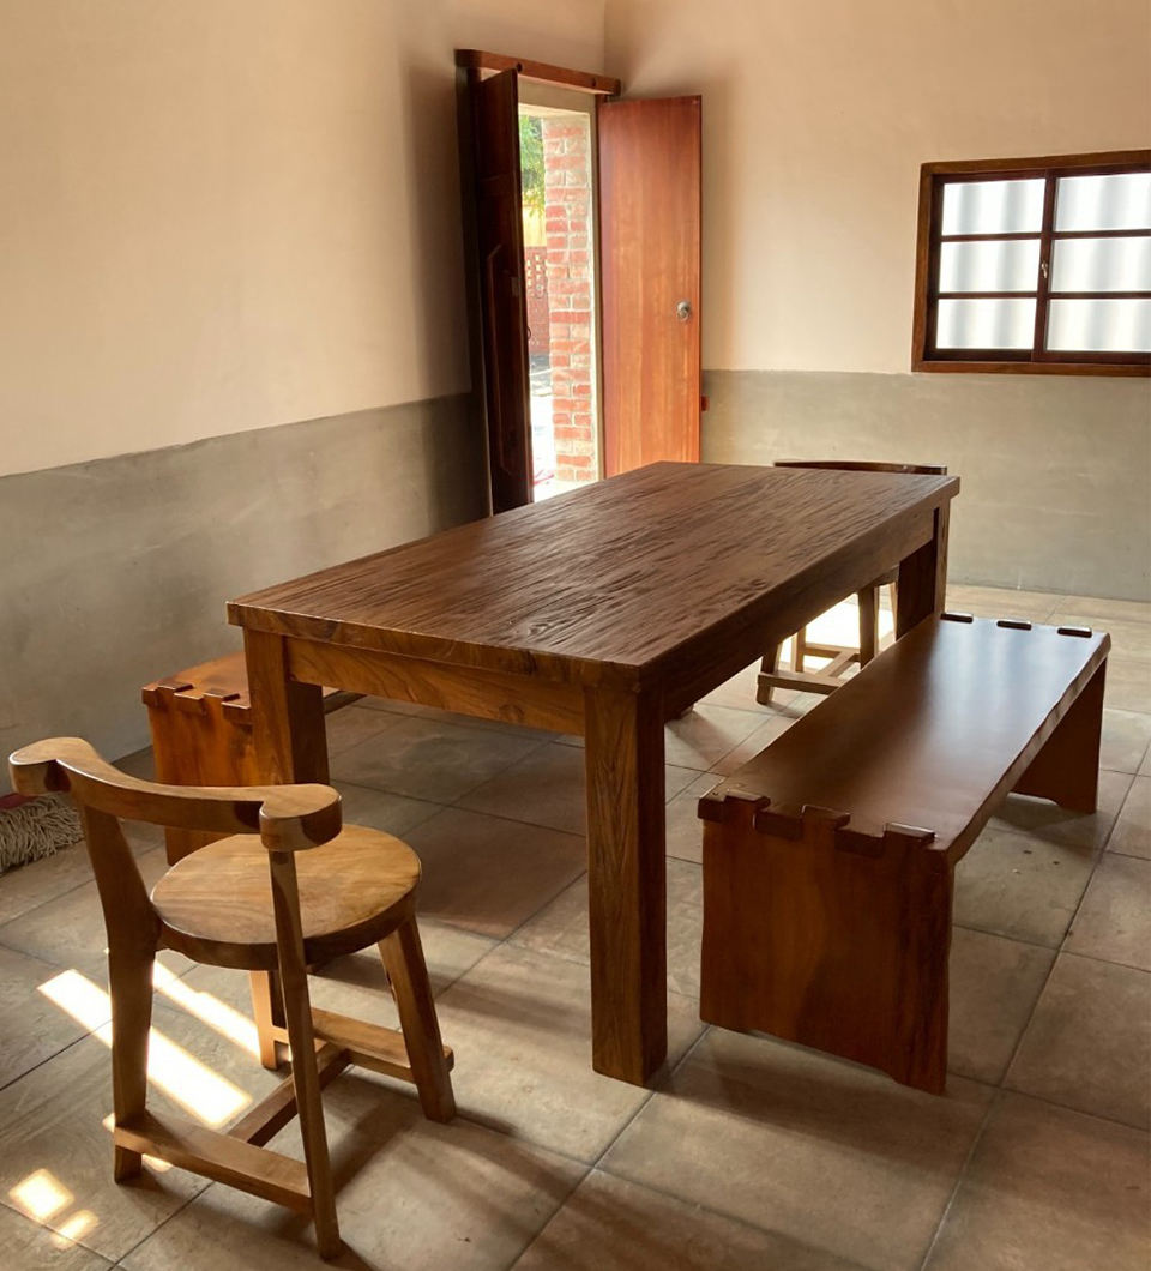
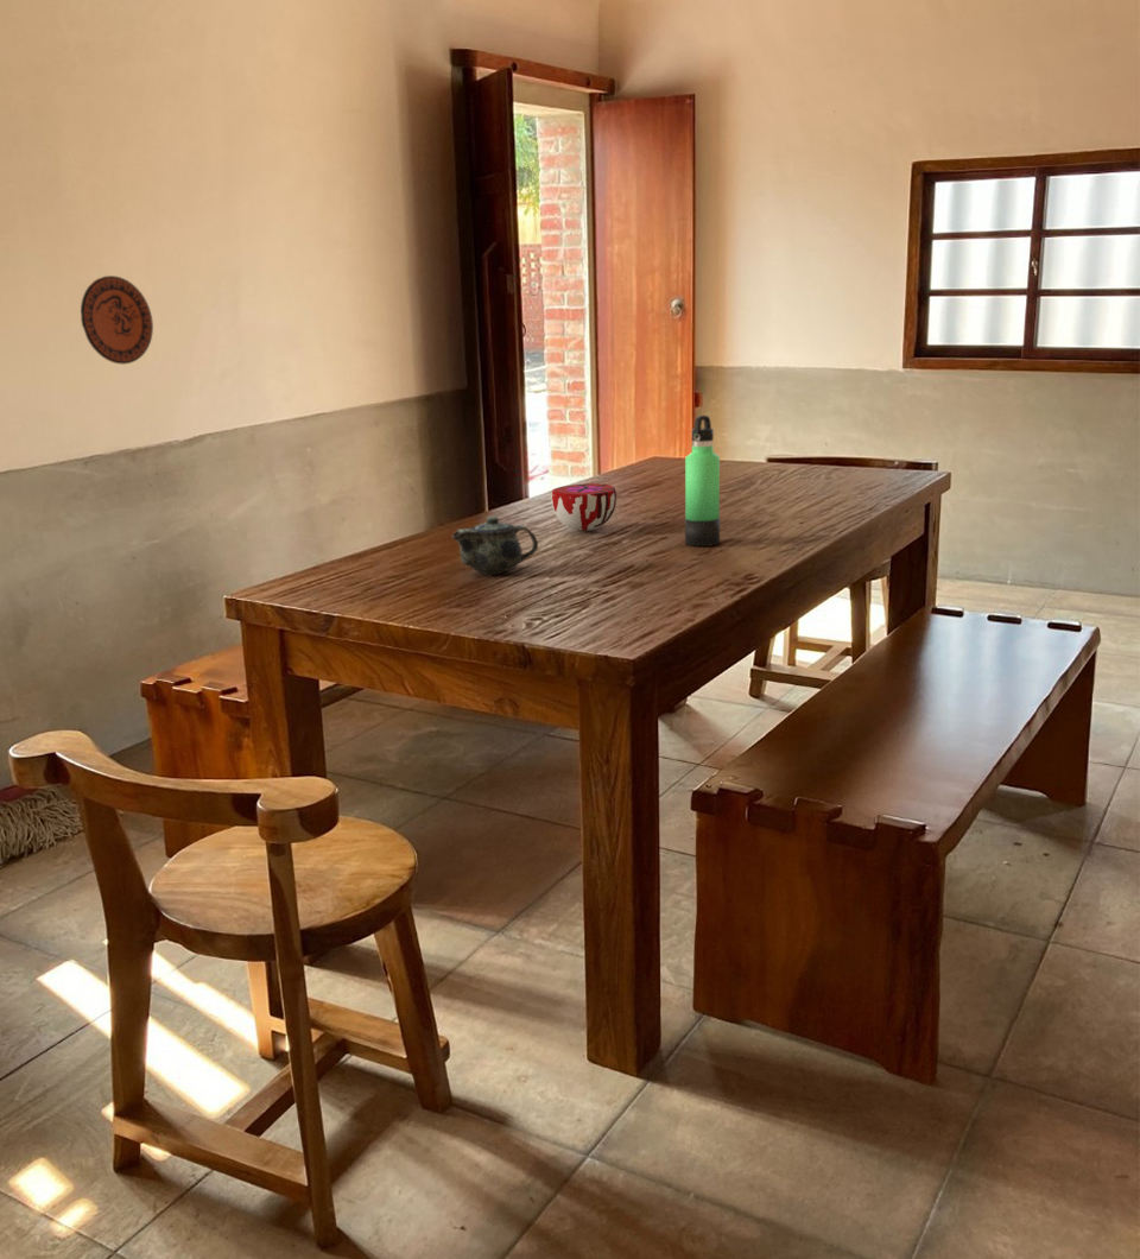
+ chinaware [450,514,539,576]
+ decorative bowl [550,482,618,532]
+ thermos bottle [684,415,721,548]
+ decorative plate [80,274,154,366]
